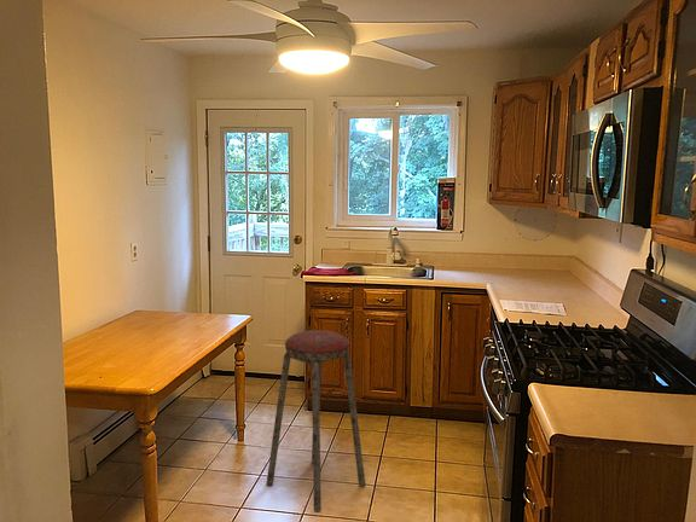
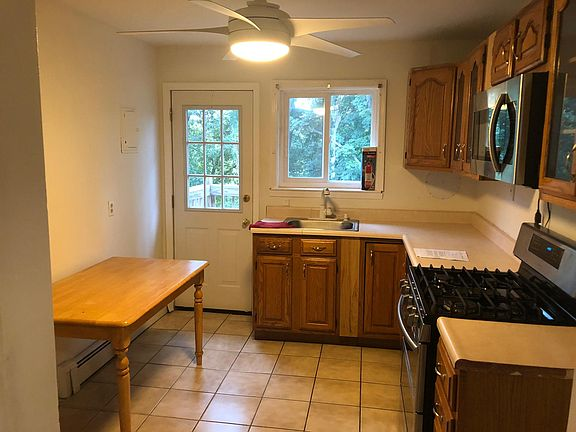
- music stool [266,329,366,514]
